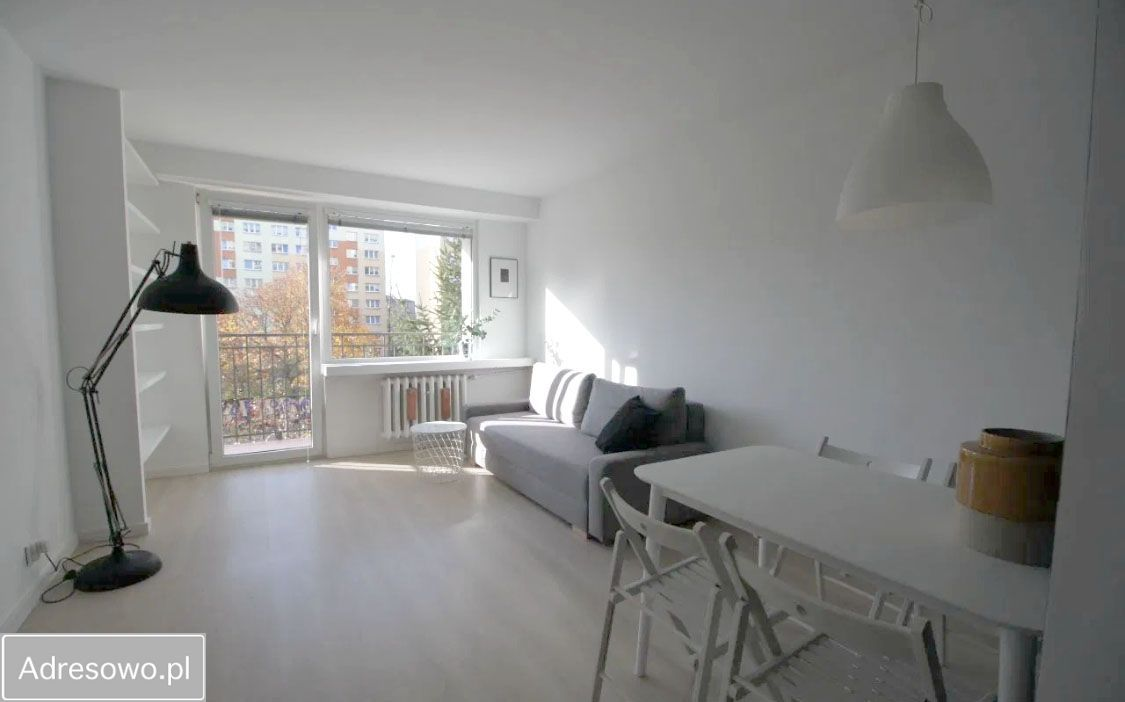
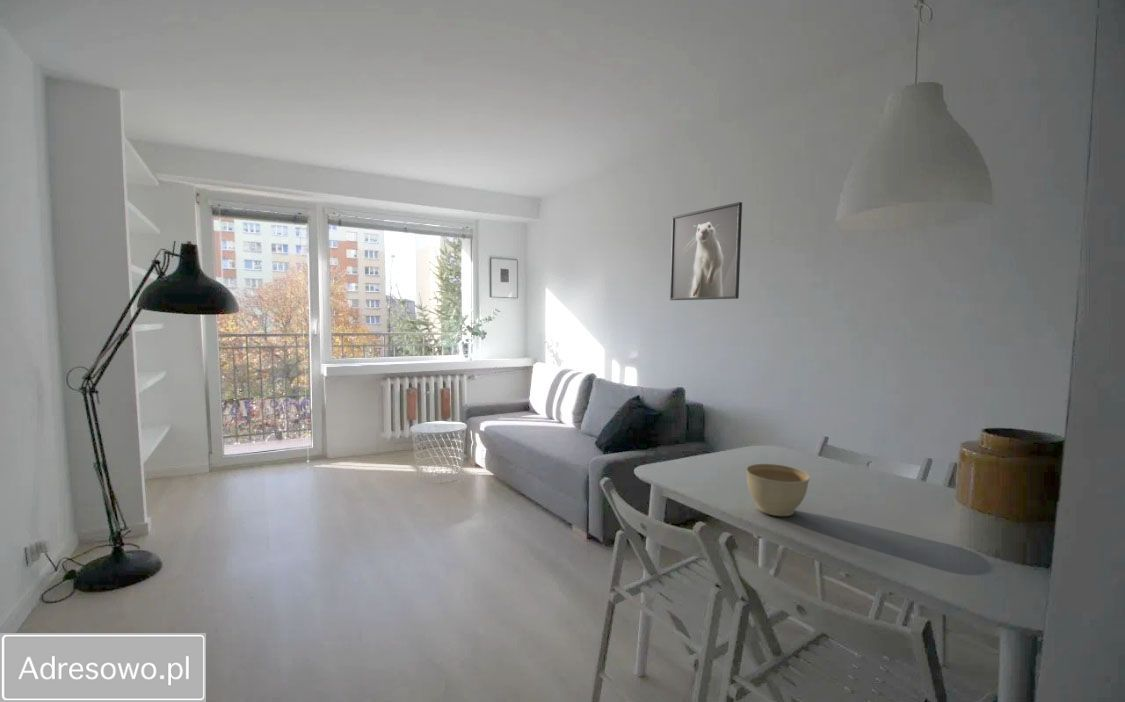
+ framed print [669,201,743,301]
+ planter bowl [745,463,811,517]
